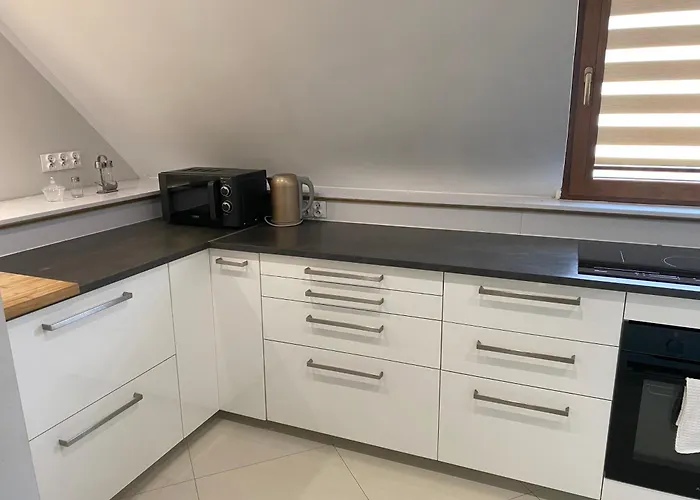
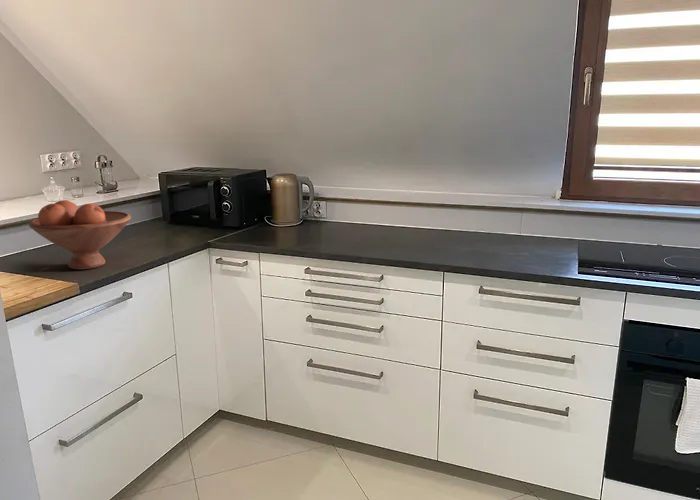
+ fruit bowl [28,199,132,270]
